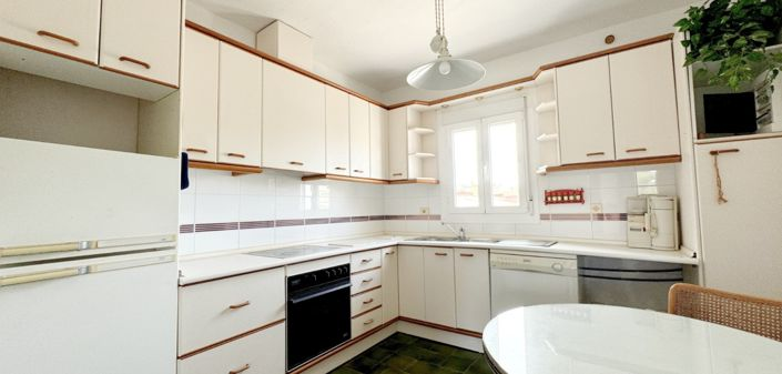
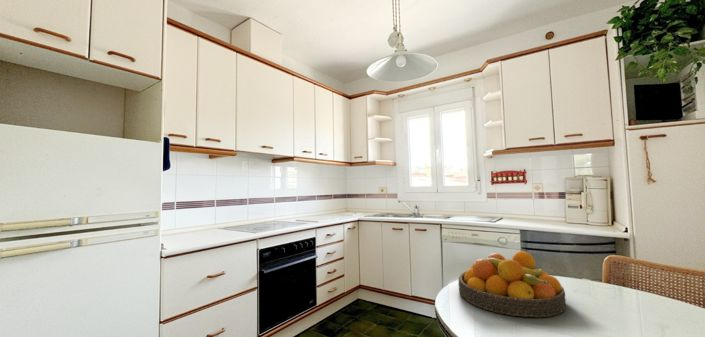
+ fruit bowl [457,250,567,318]
